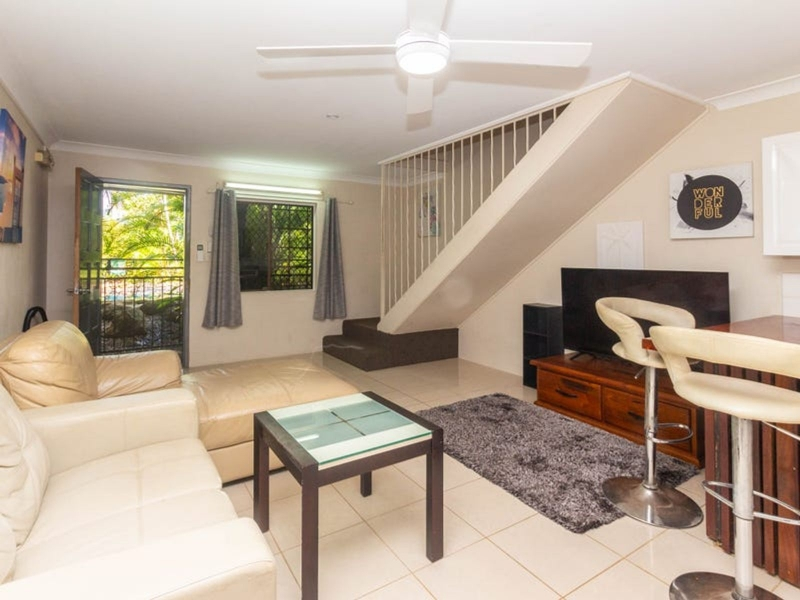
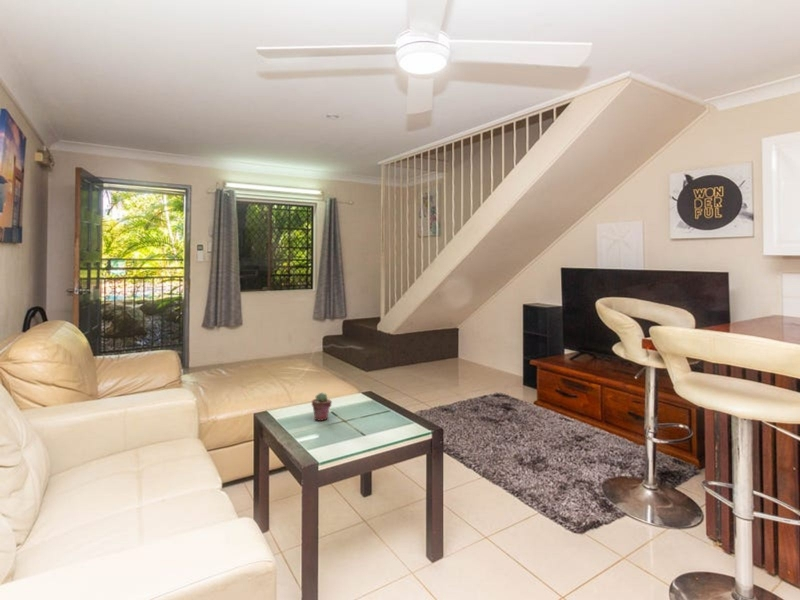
+ potted succulent [311,392,333,422]
